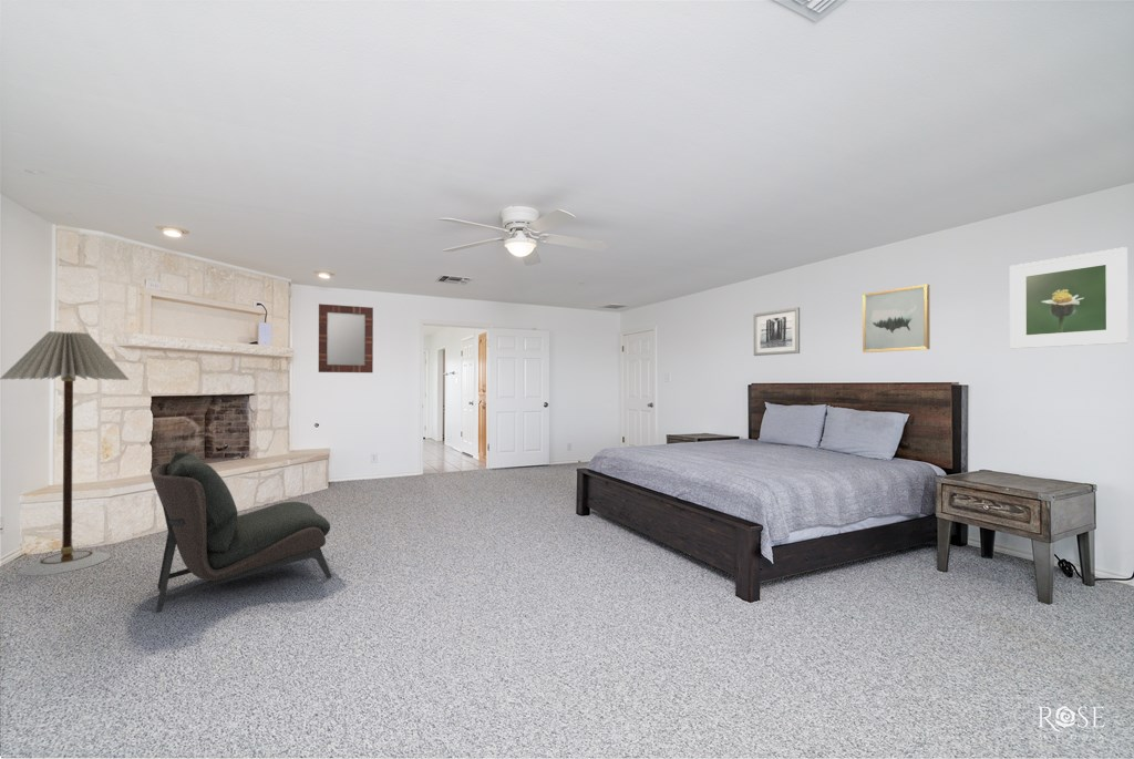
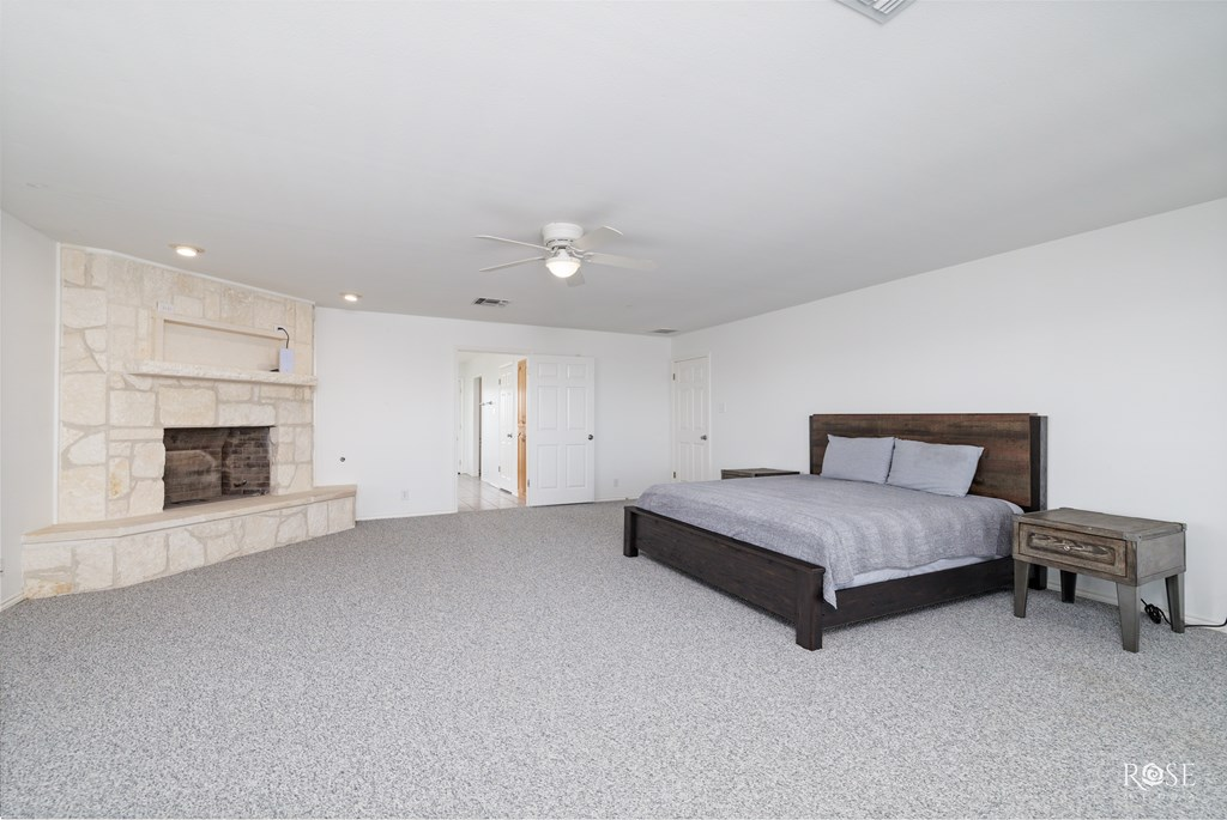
- wall art [862,284,931,353]
- wall art [753,306,801,357]
- floor lamp [0,330,131,577]
- home mirror [318,302,374,373]
- armless chair [151,450,332,614]
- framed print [1009,246,1128,350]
